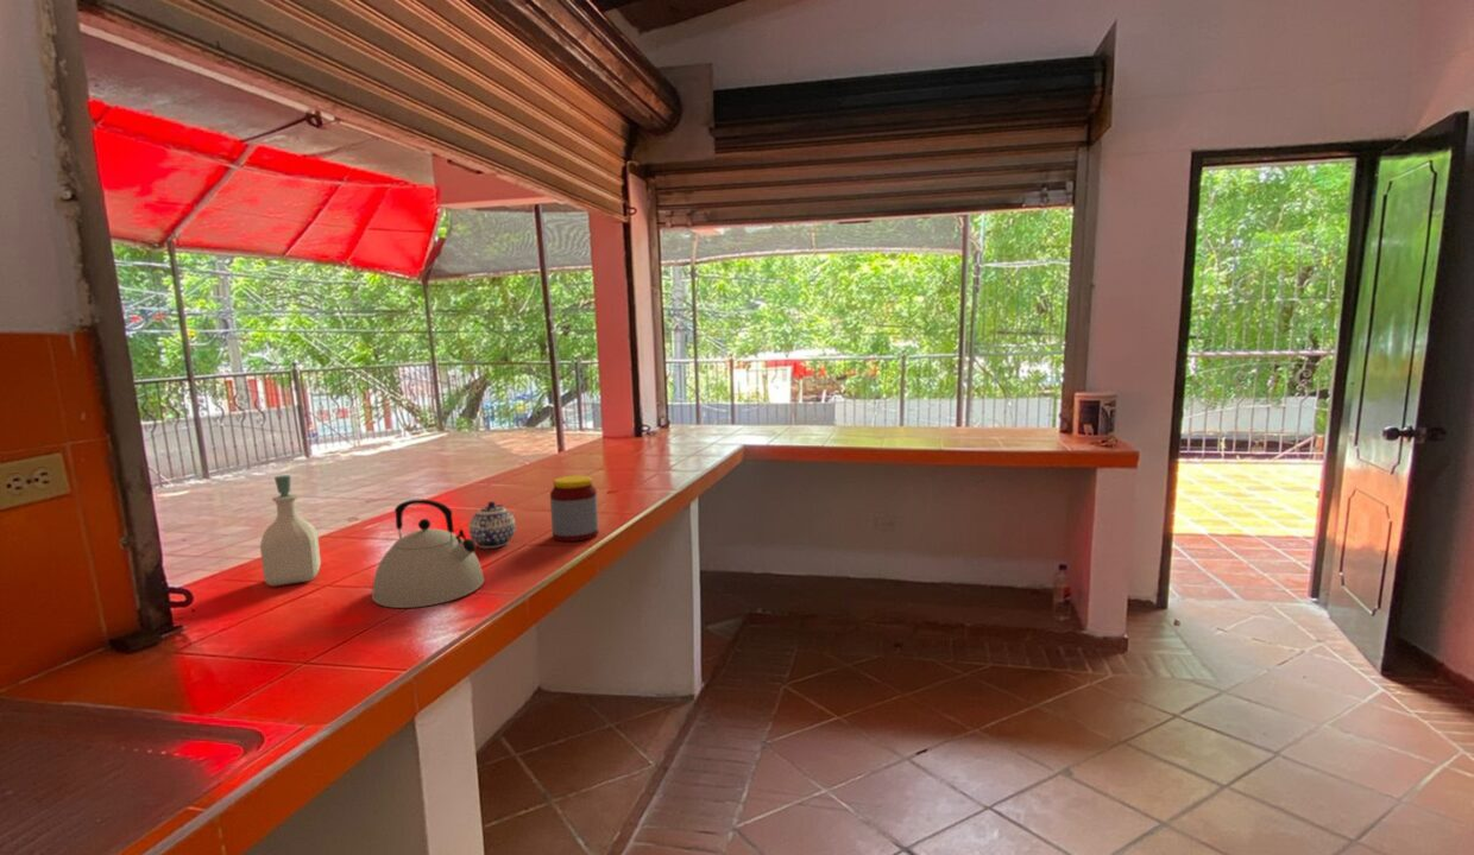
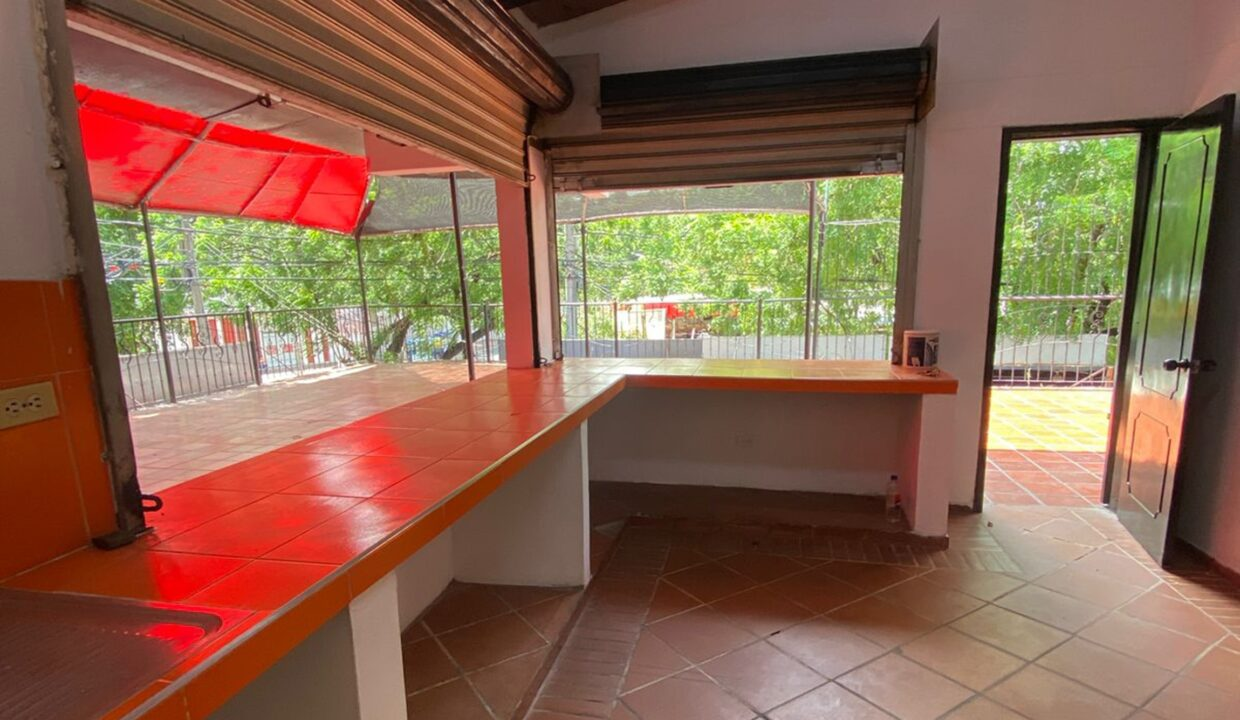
- kettle [371,499,485,609]
- jar [549,474,599,543]
- teapot [468,500,517,550]
- soap bottle [259,474,322,587]
